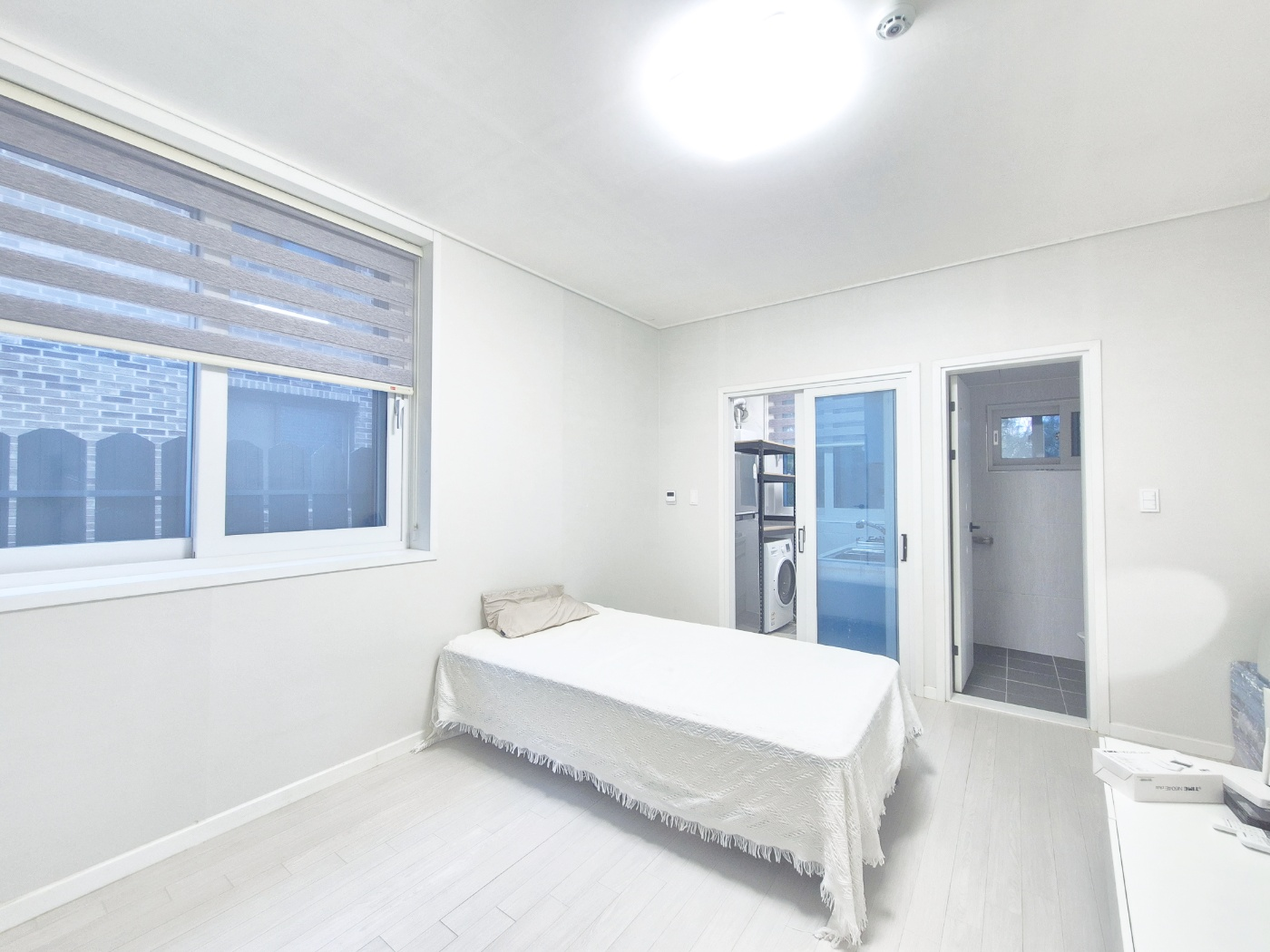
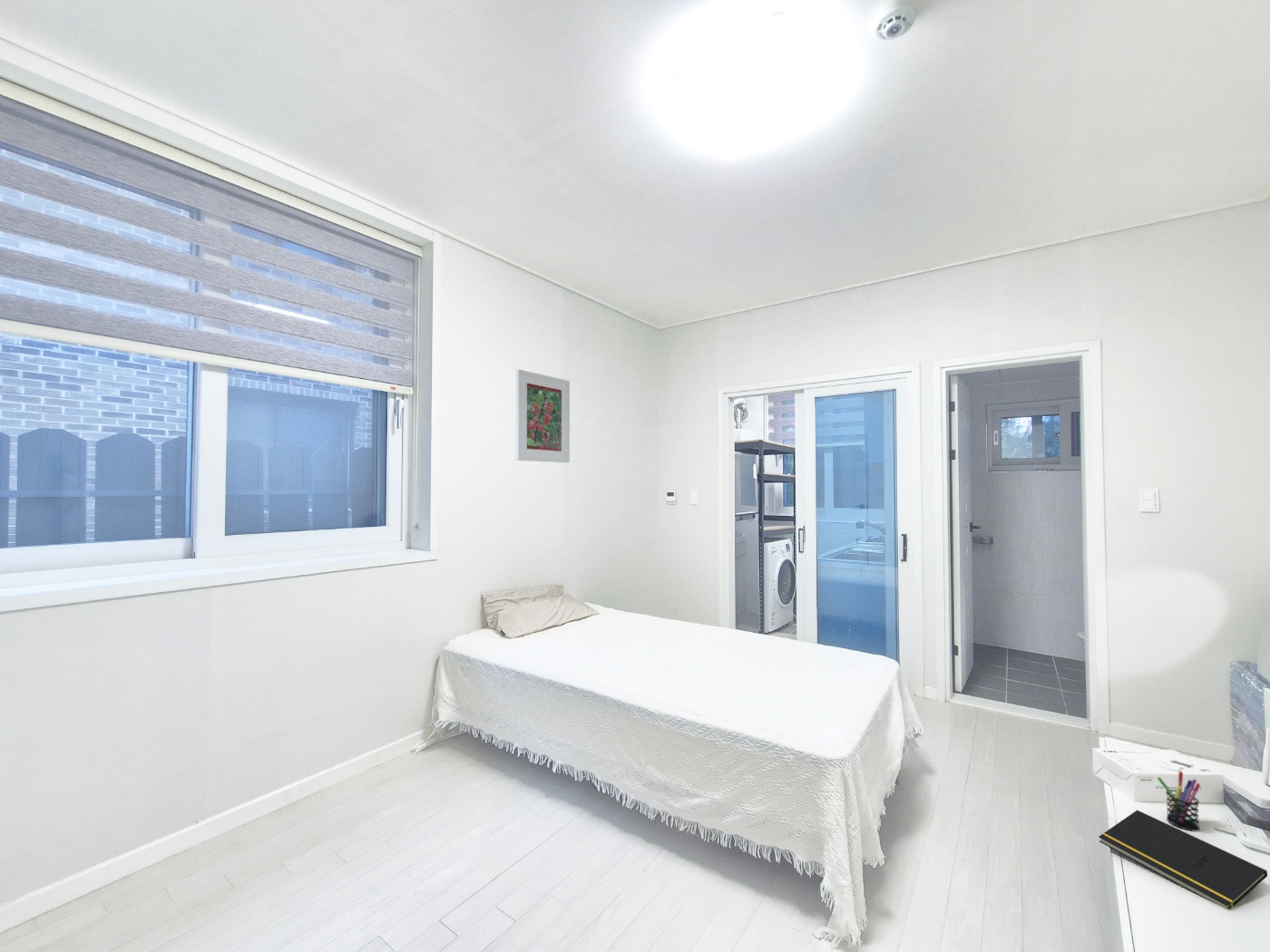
+ notepad [1098,810,1268,909]
+ pen holder [1157,771,1201,832]
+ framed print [515,368,571,463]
